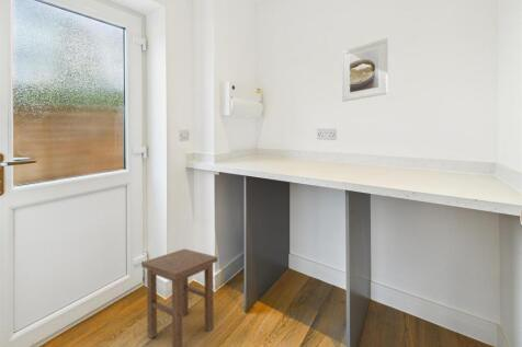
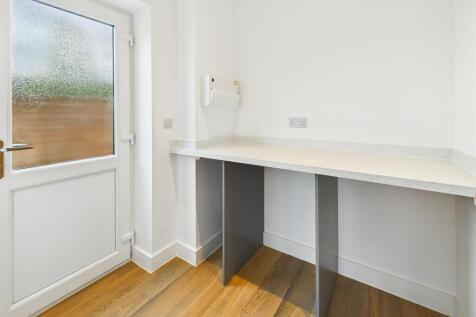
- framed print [341,37,389,103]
- stool [140,247,218,347]
